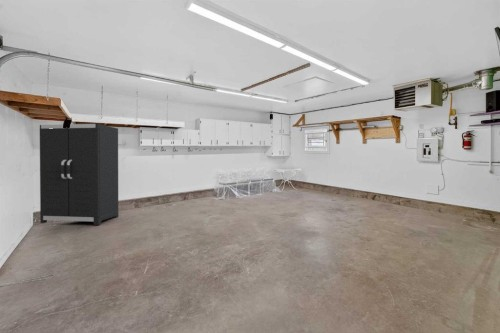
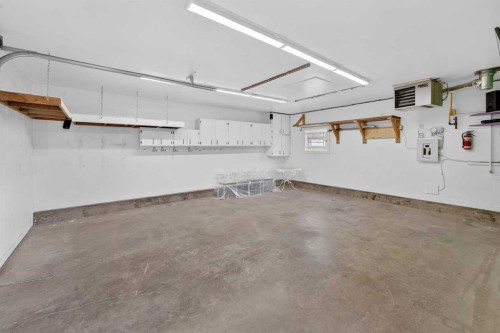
- storage cabinet [39,123,119,226]
